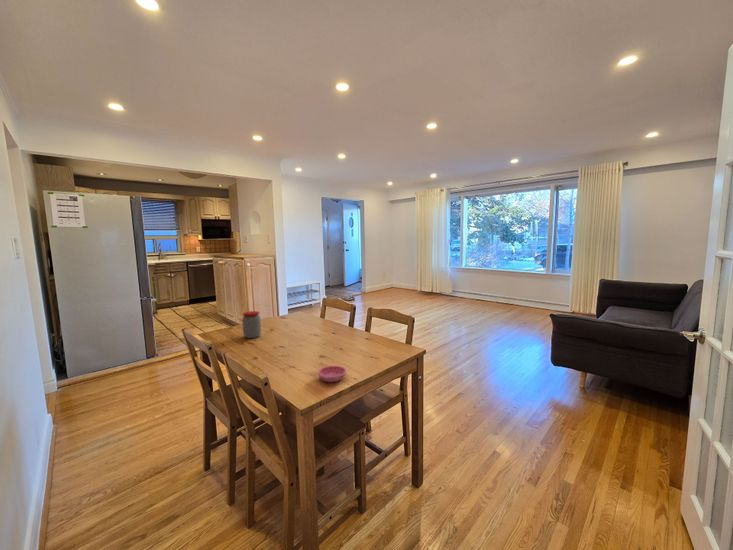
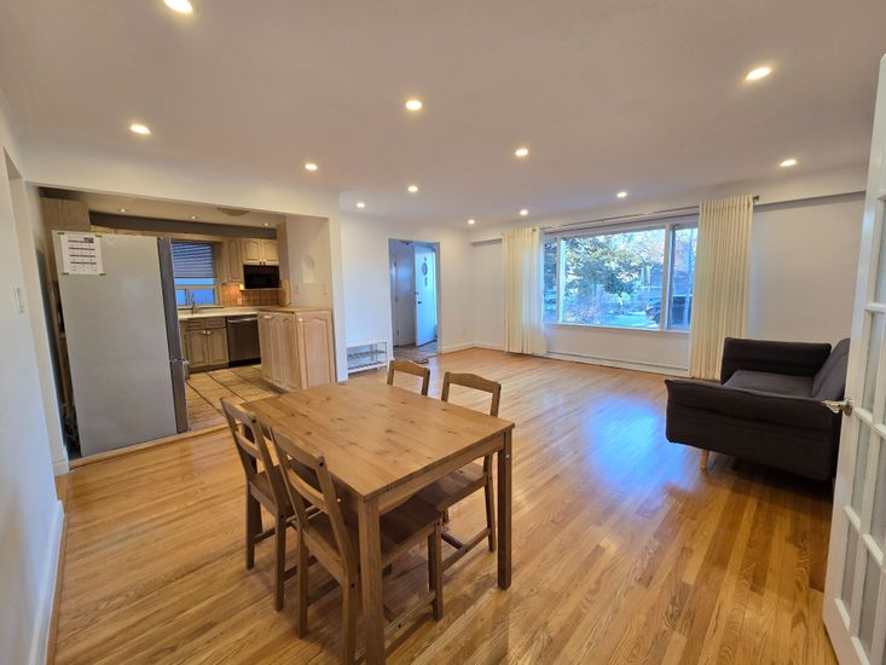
- saucer [317,365,347,383]
- jar [241,310,262,339]
